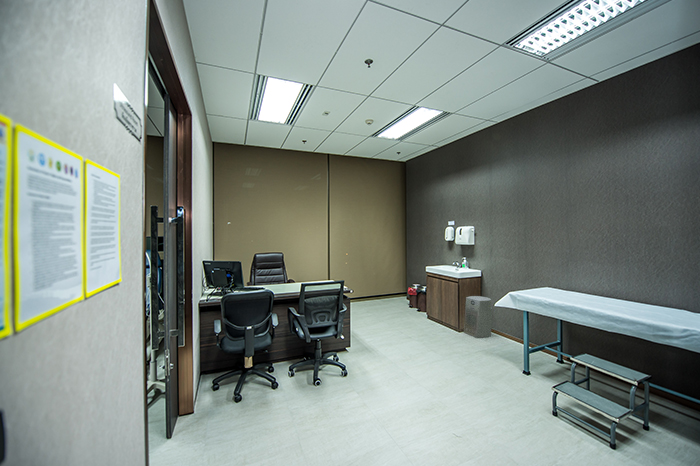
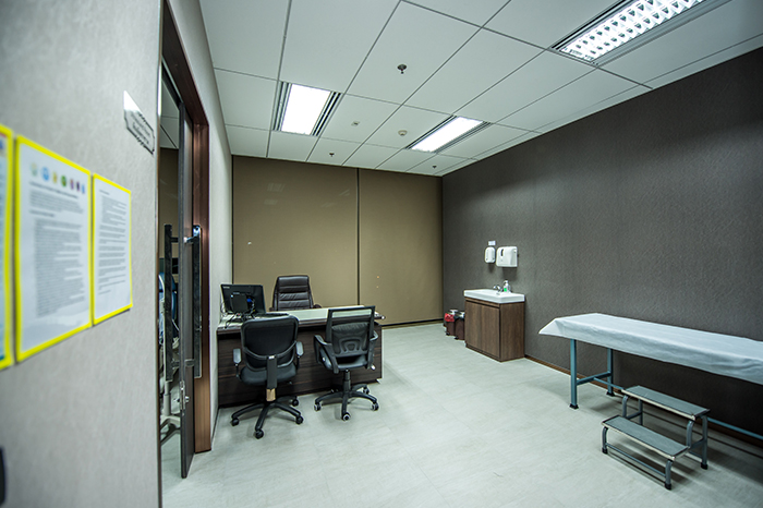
- fan [463,295,493,339]
